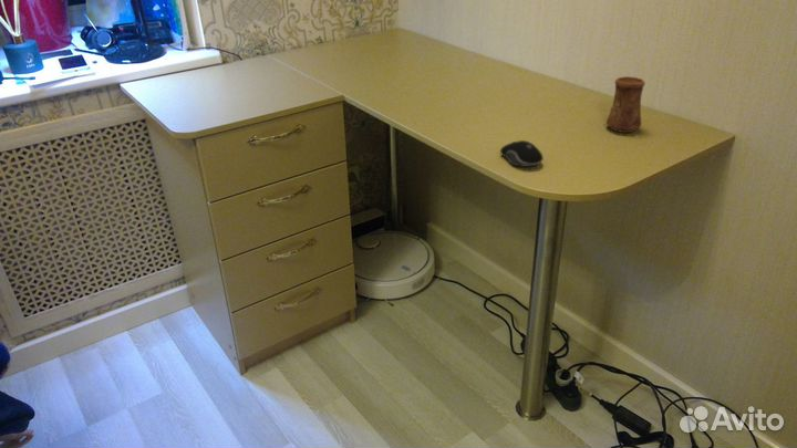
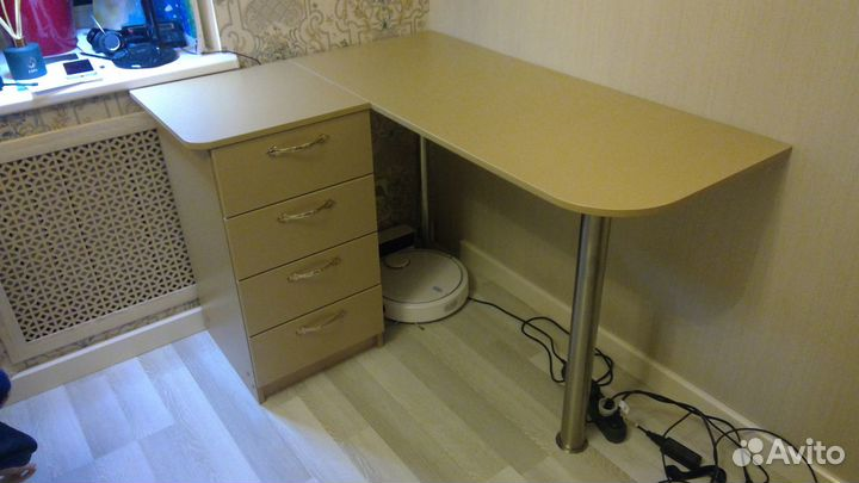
- cup [605,75,646,134]
- computer mouse [499,139,545,168]
